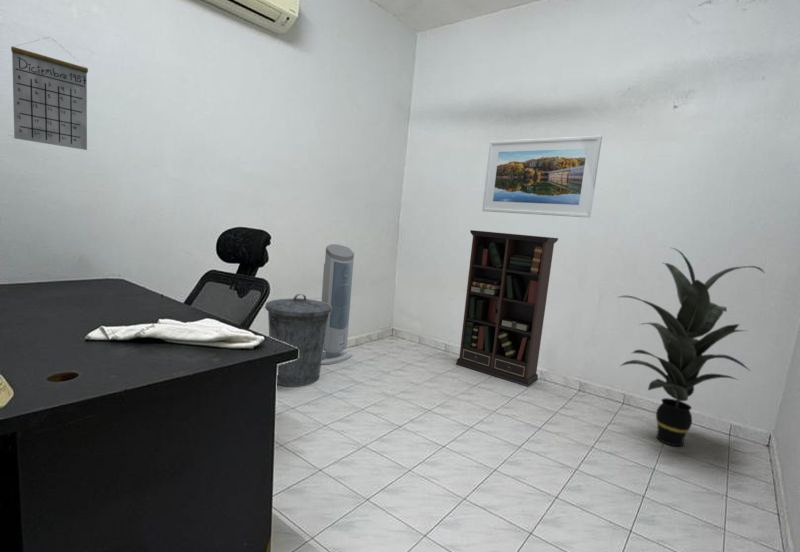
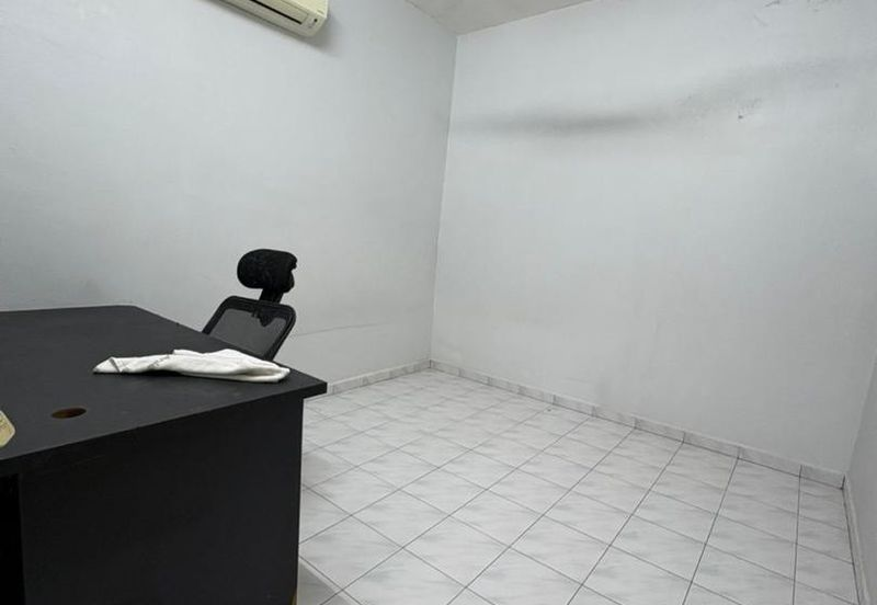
- calendar [10,36,89,151]
- indoor plant [618,246,766,447]
- air purifier [321,243,355,366]
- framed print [481,135,603,219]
- bookcase [455,229,559,388]
- trash can [264,293,332,388]
